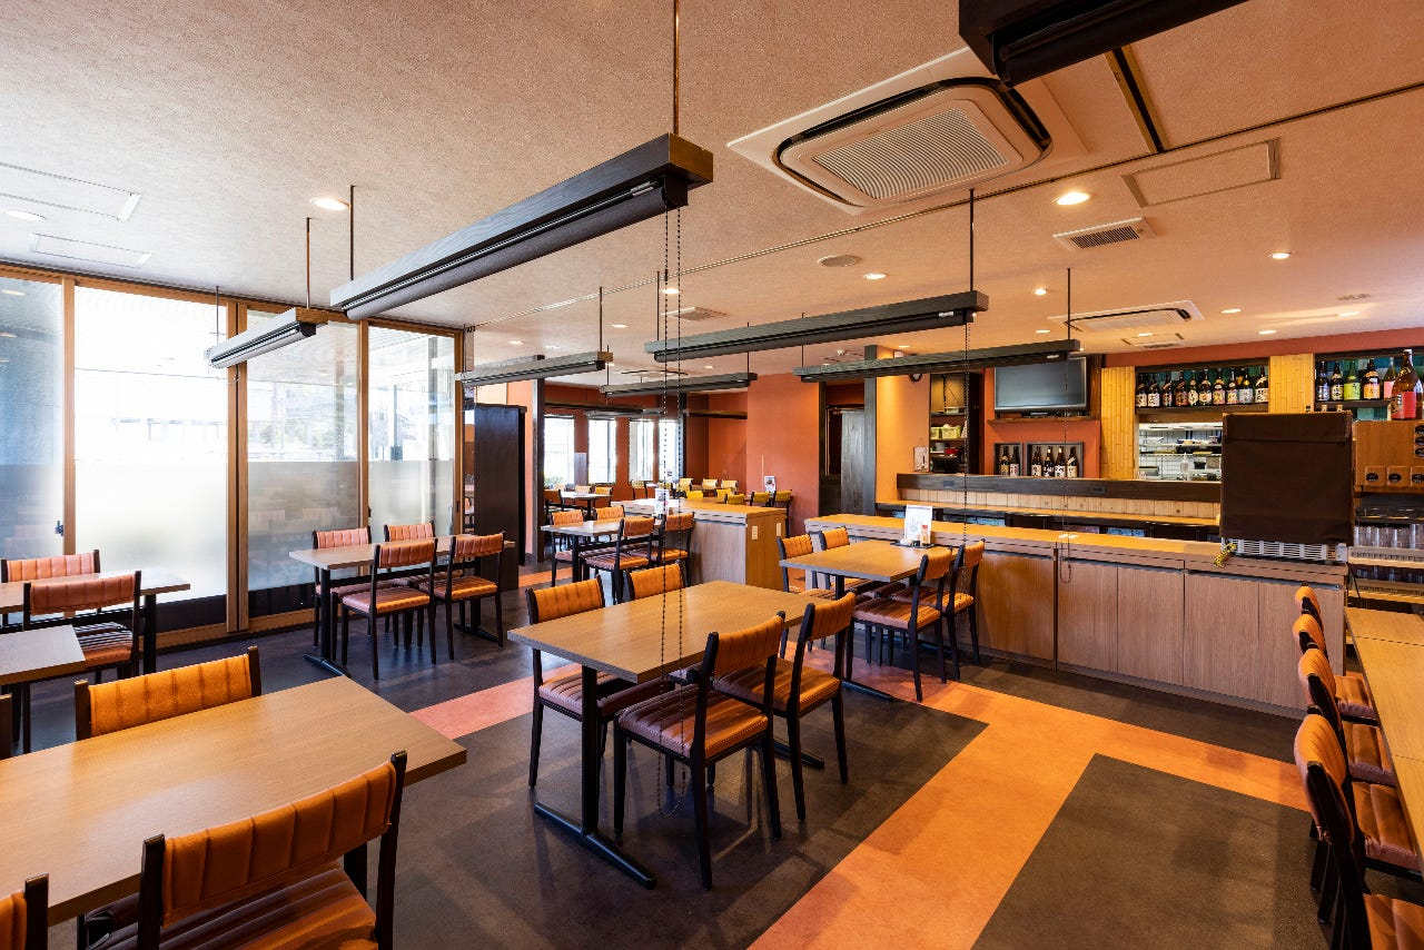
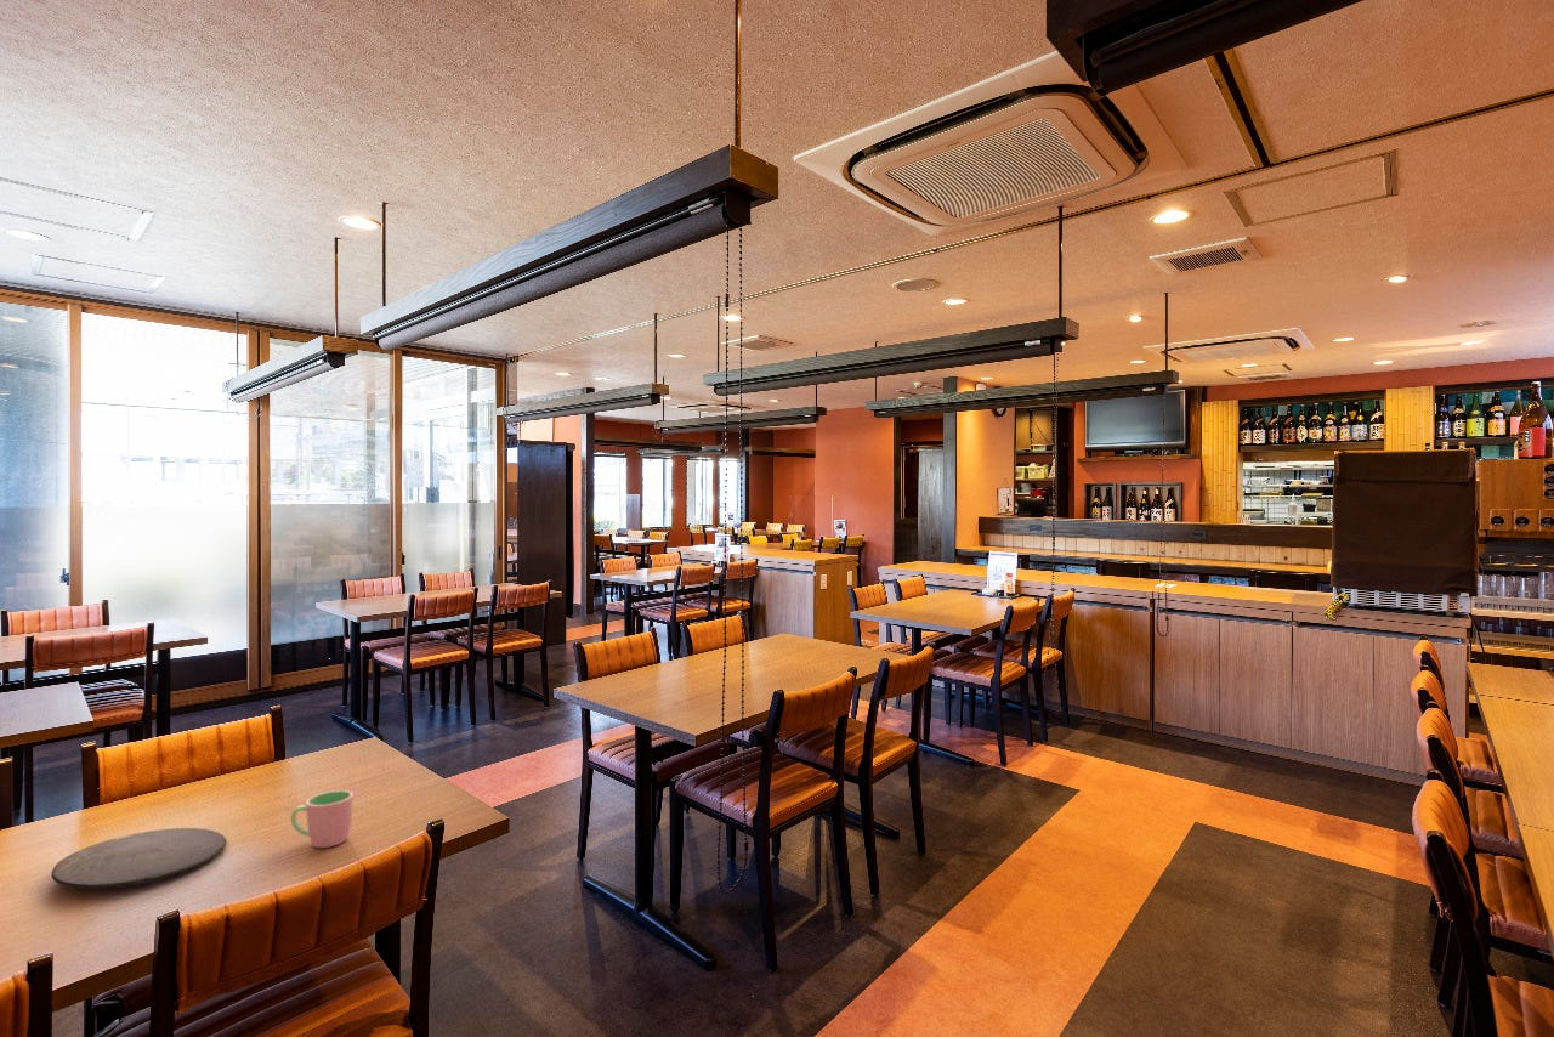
+ plate [50,827,227,890]
+ cup [289,789,353,849]
